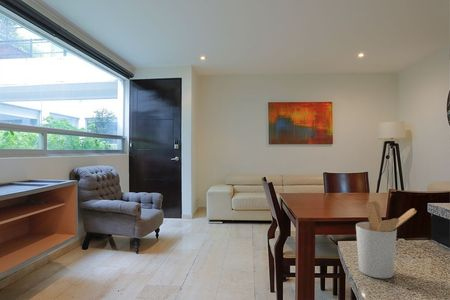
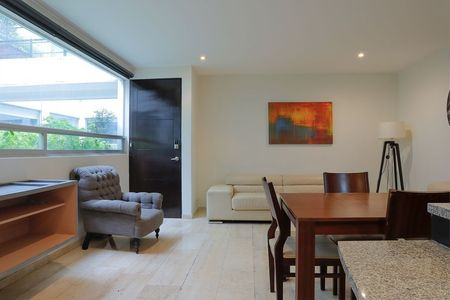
- utensil holder [355,200,417,279]
